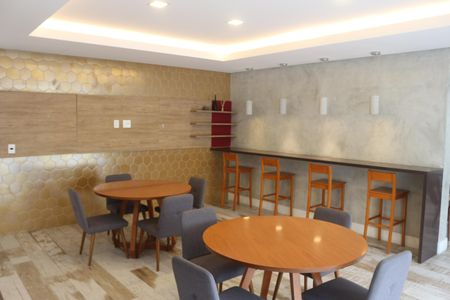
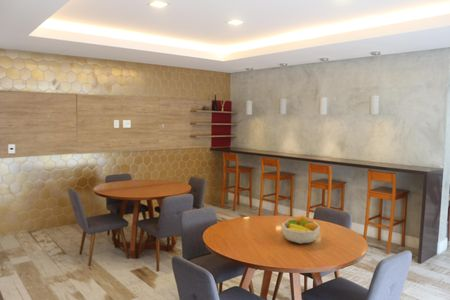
+ fruit bowl [281,214,321,245]
